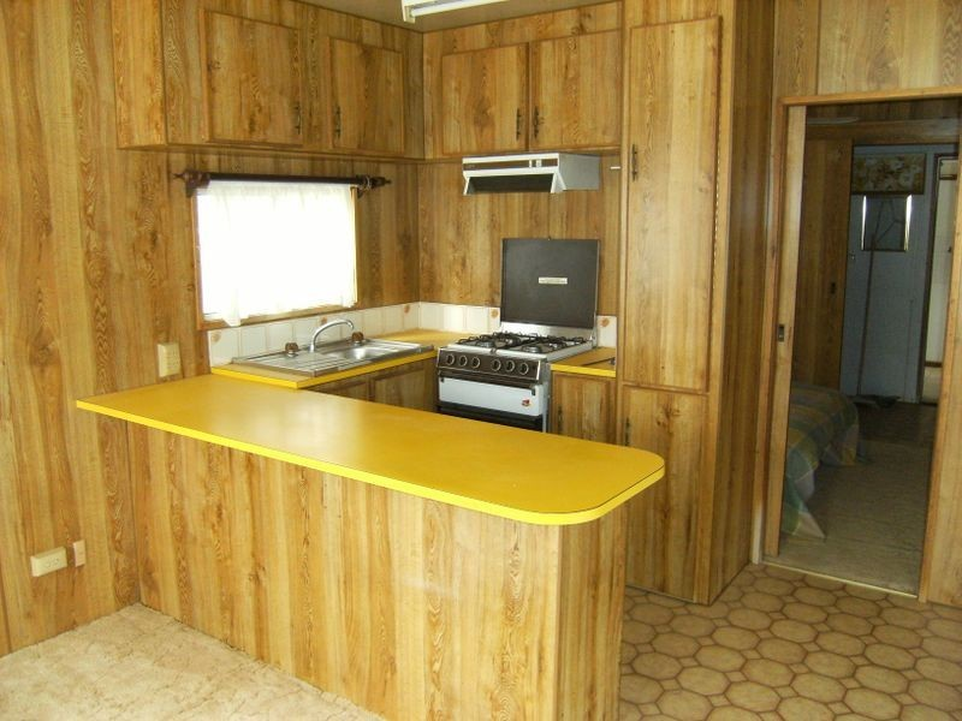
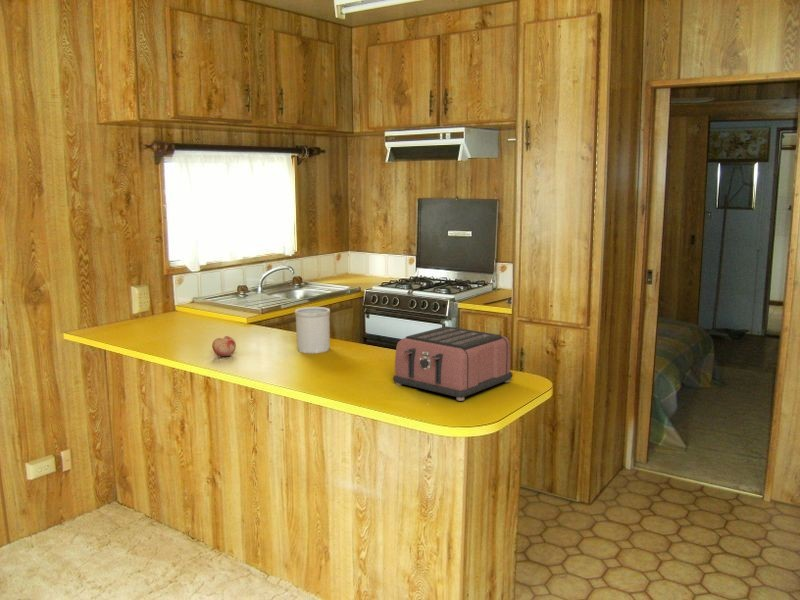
+ fruit [211,335,237,357]
+ toaster [392,325,514,402]
+ utensil holder [294,306,331,354]
